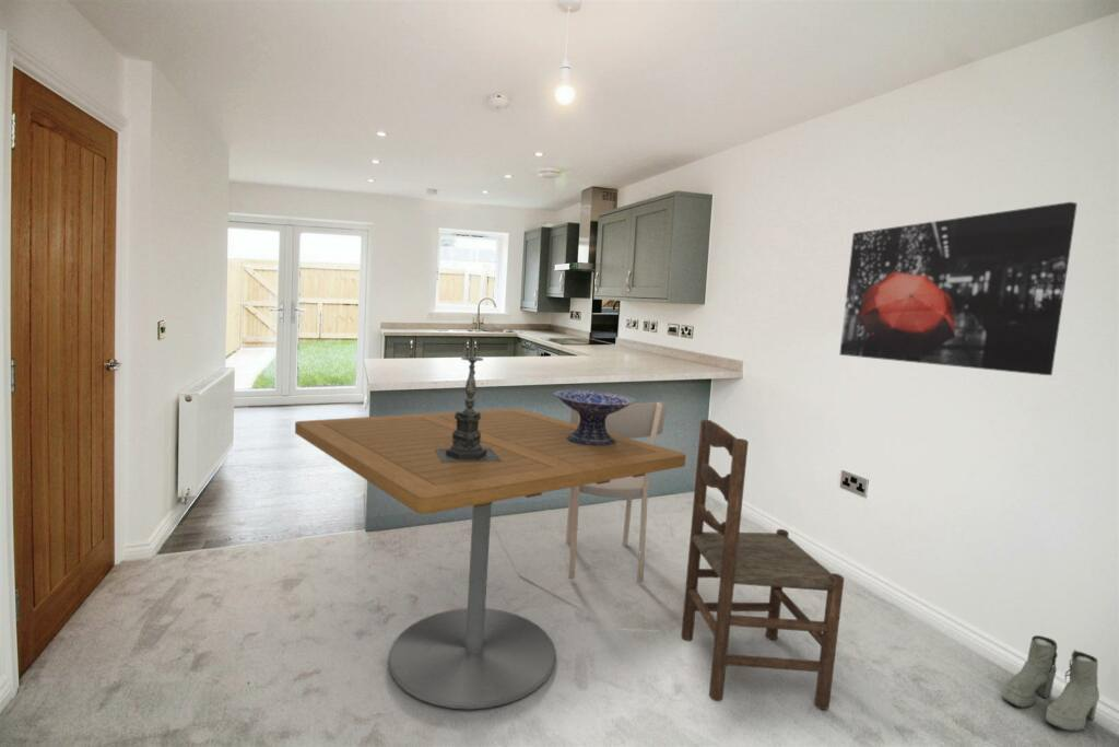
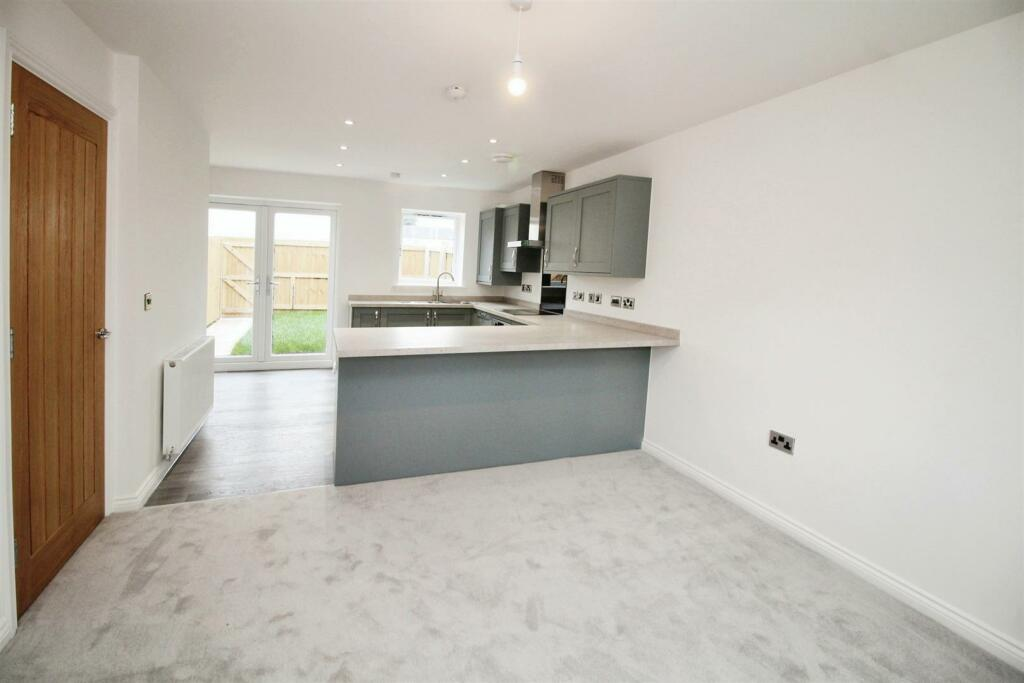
- dining chair [680,419,845,710]
- decorative bowl [552,389,637,446]
- dining table [294,407,687,711]
- dining chair [565,401,668,583]
- boots [1001,634,1100,732]
- wall art [838,201,1079,376]
- candle holder [435,346,502,463]
